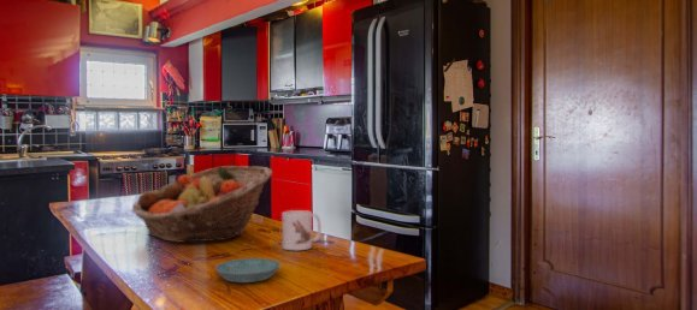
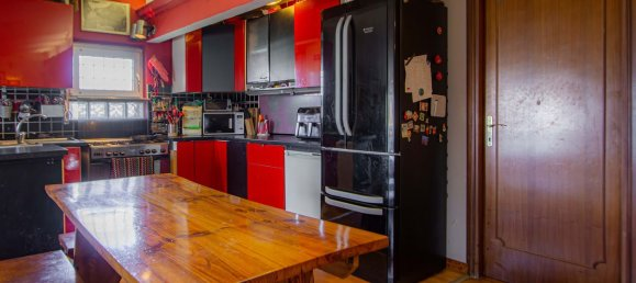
- saucer [214,257,282,284]
- fruit basket [131,165,273,244]
- mug [280,209,323,251]
